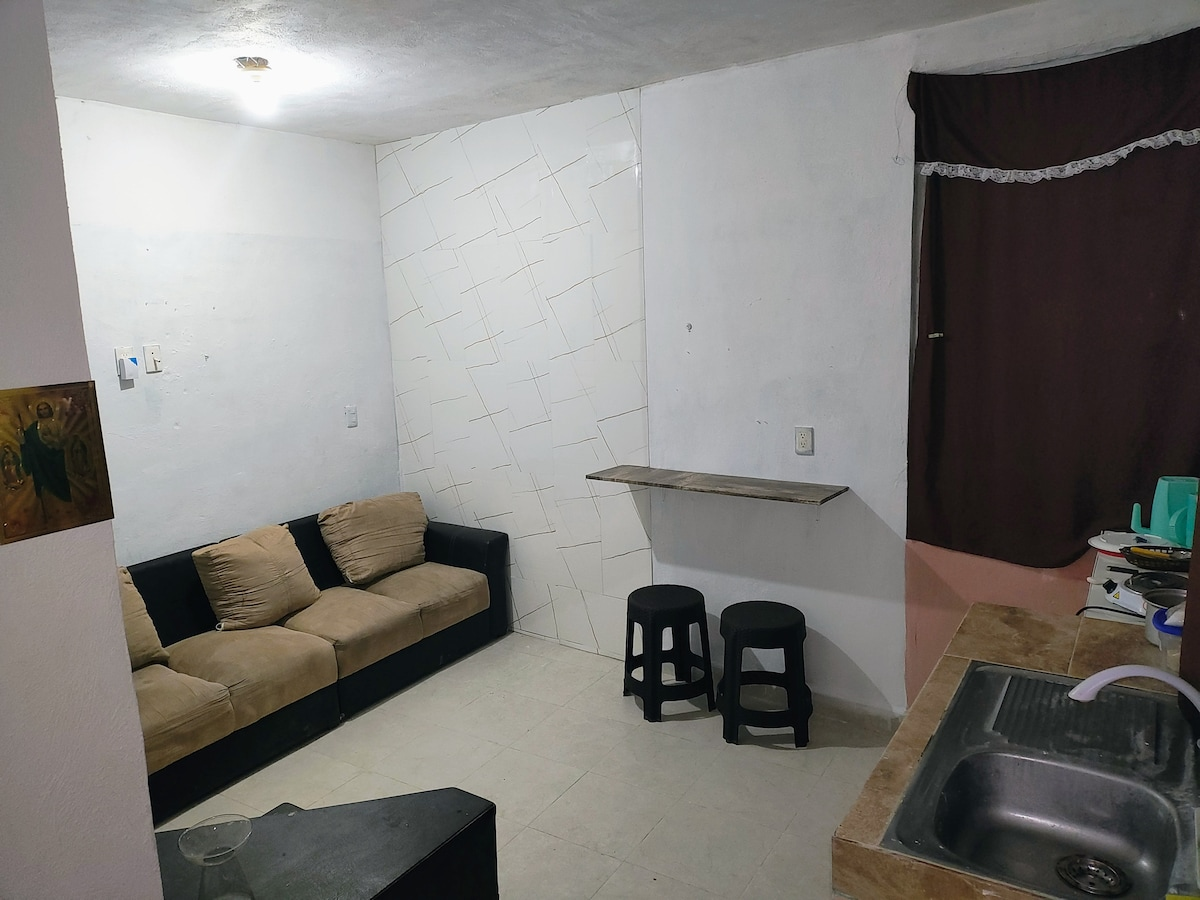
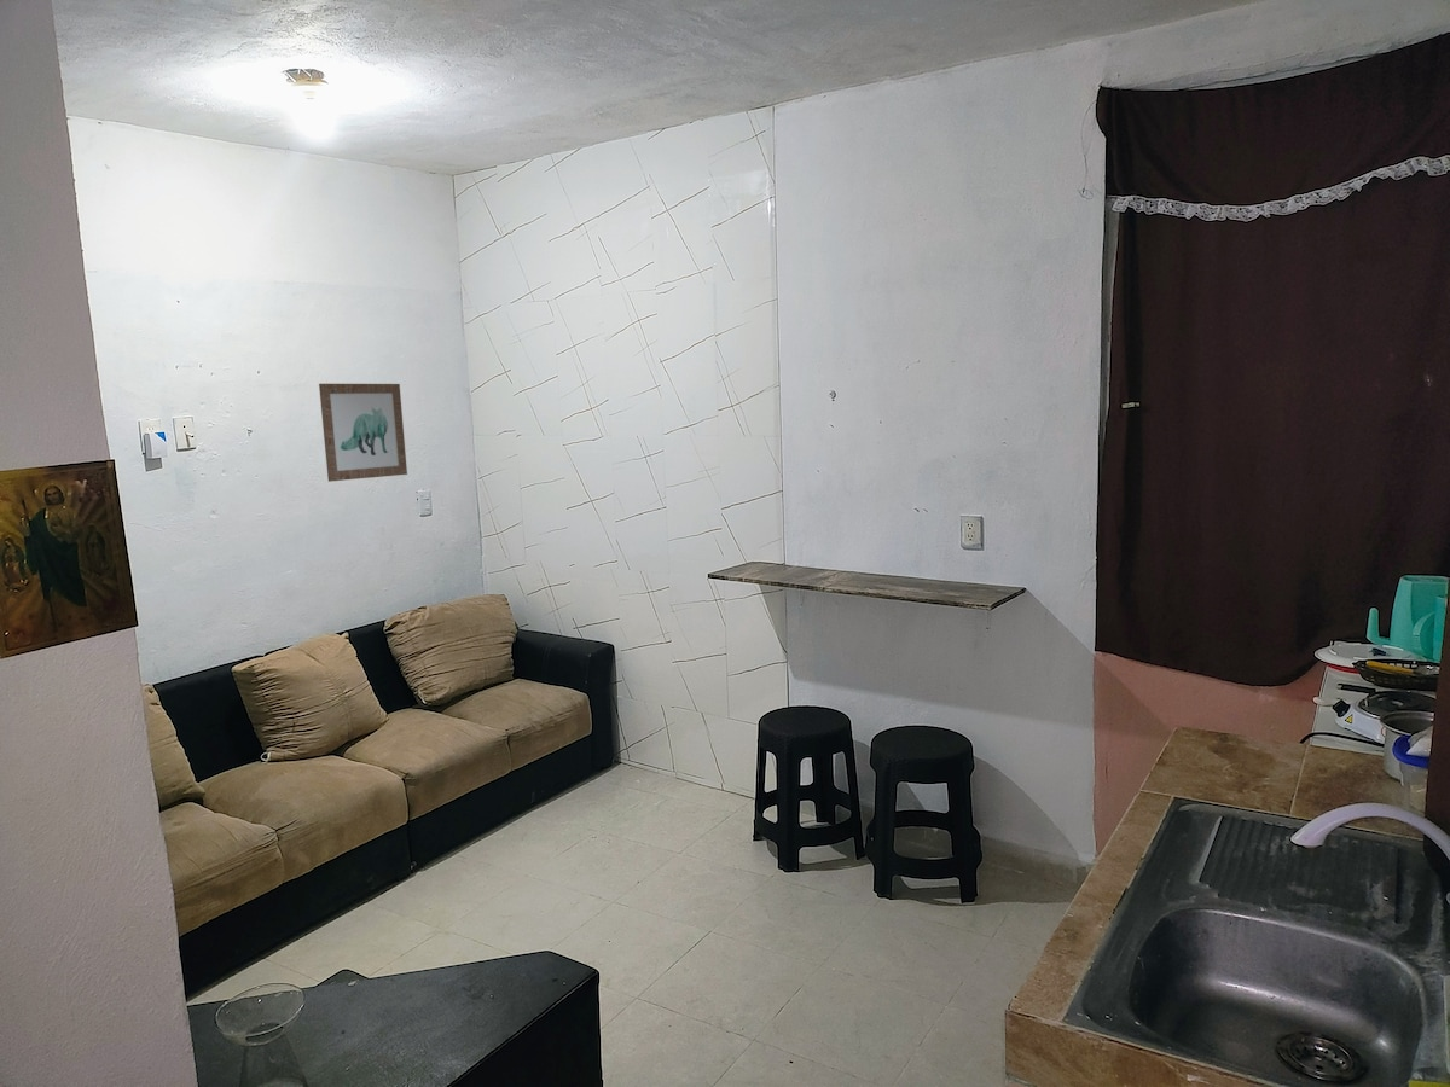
+ wall art [318,383,408,483]
